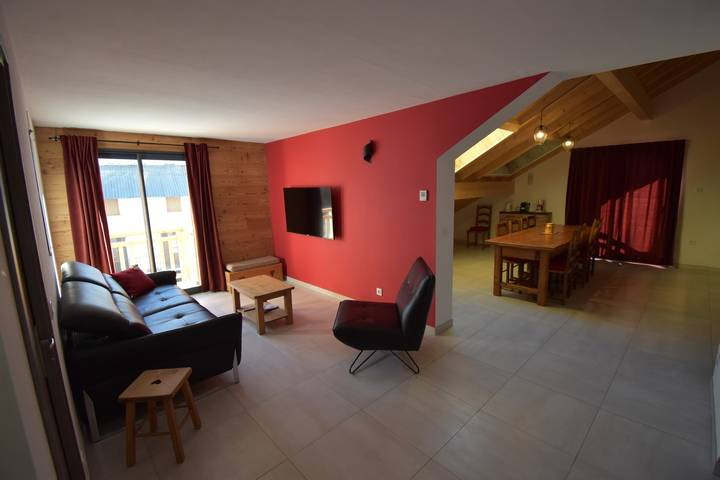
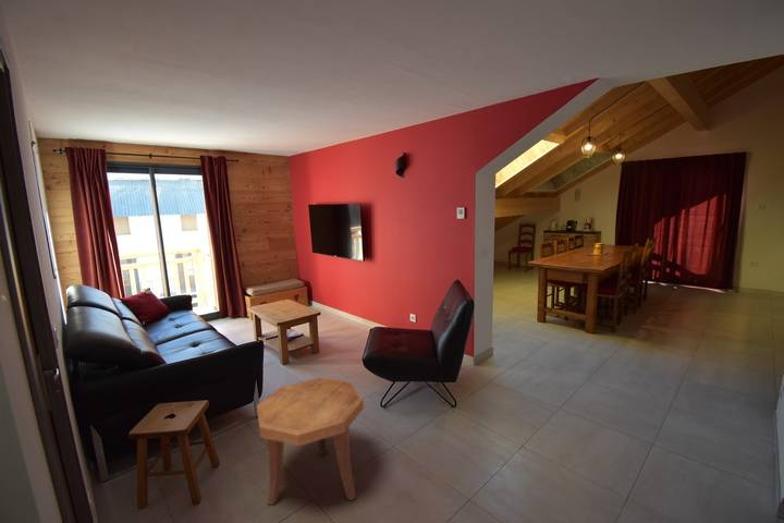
+ side table [256,377,365,506]
